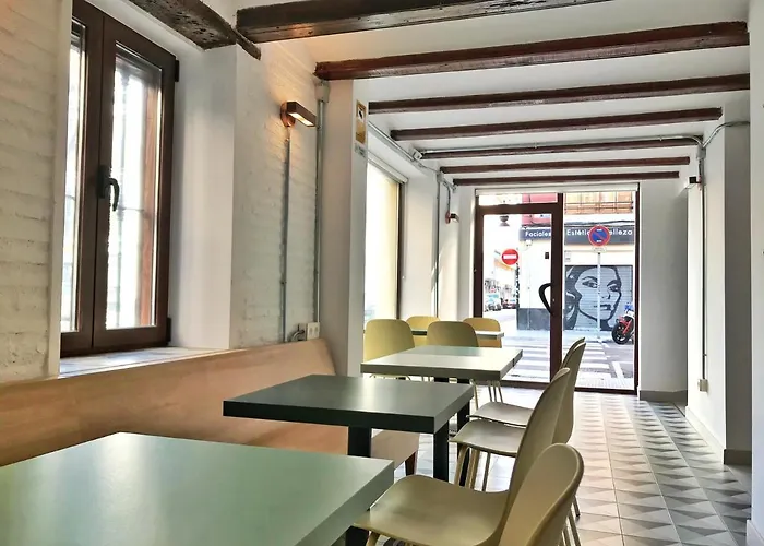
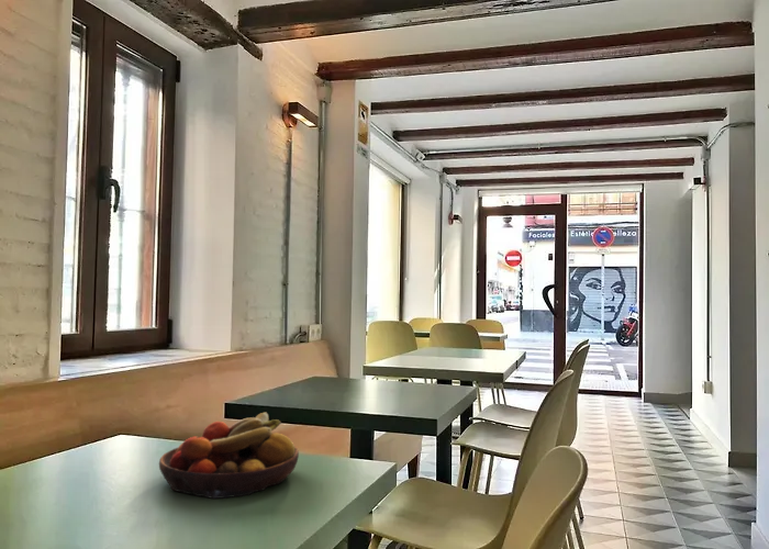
+ fruit bowl [158,411,300,500]
